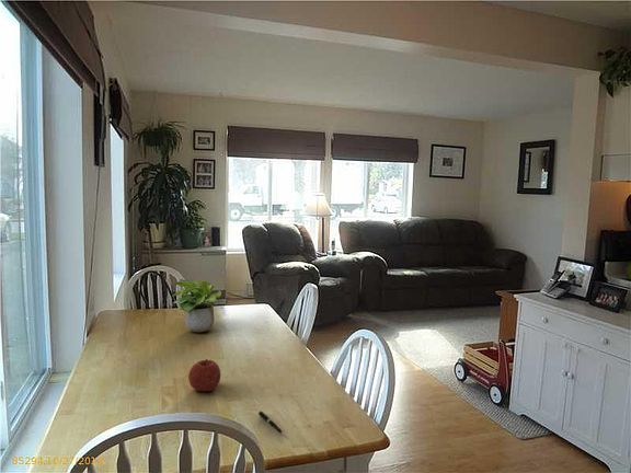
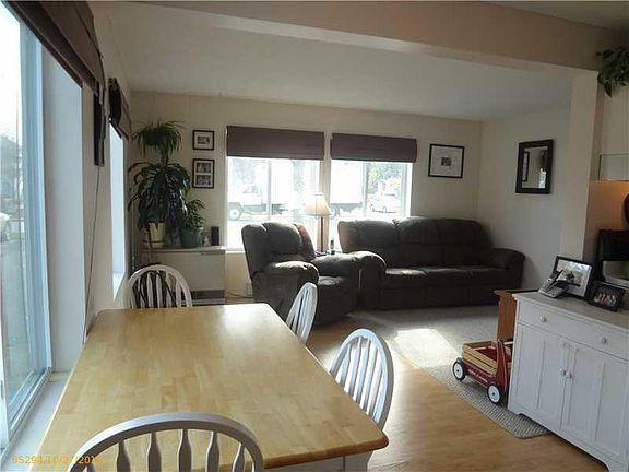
- potted plant [169,278,222,334]
- pen [257,409,287,438]
- fruit [187,358,221,392]
